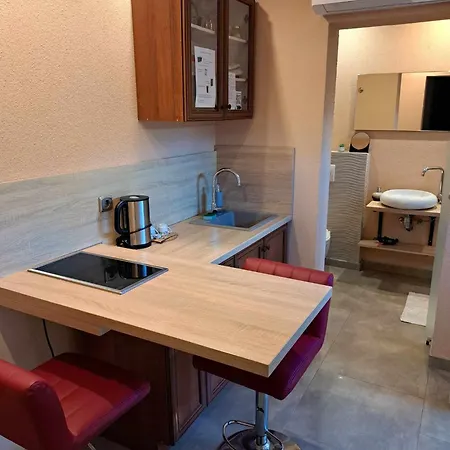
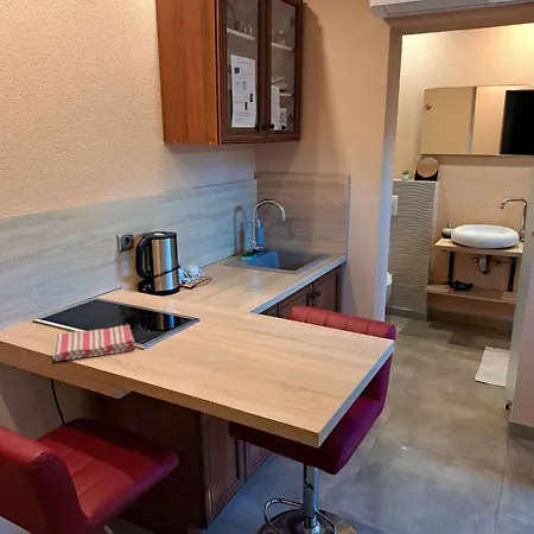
+ dish towel [51,324,136,362]
